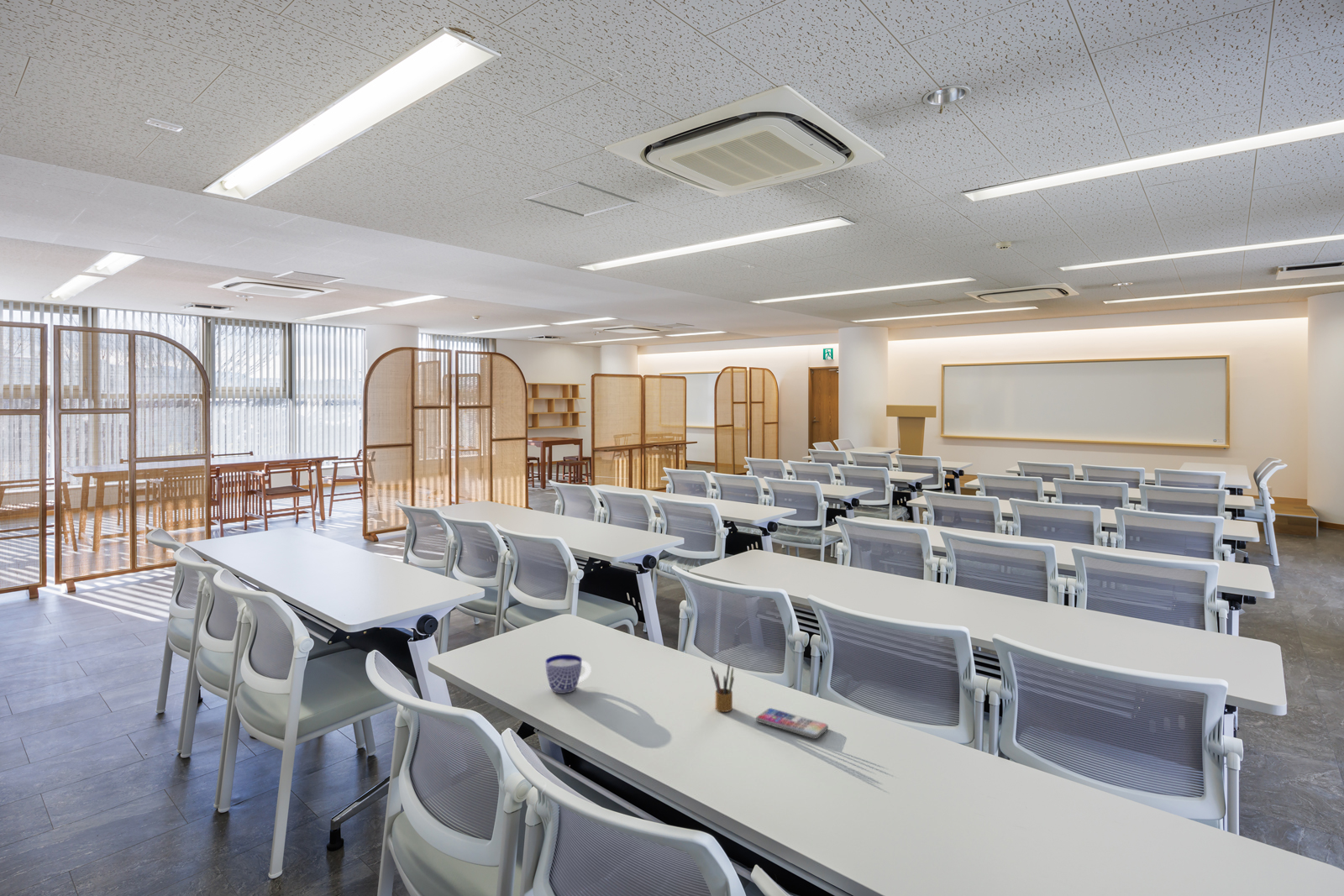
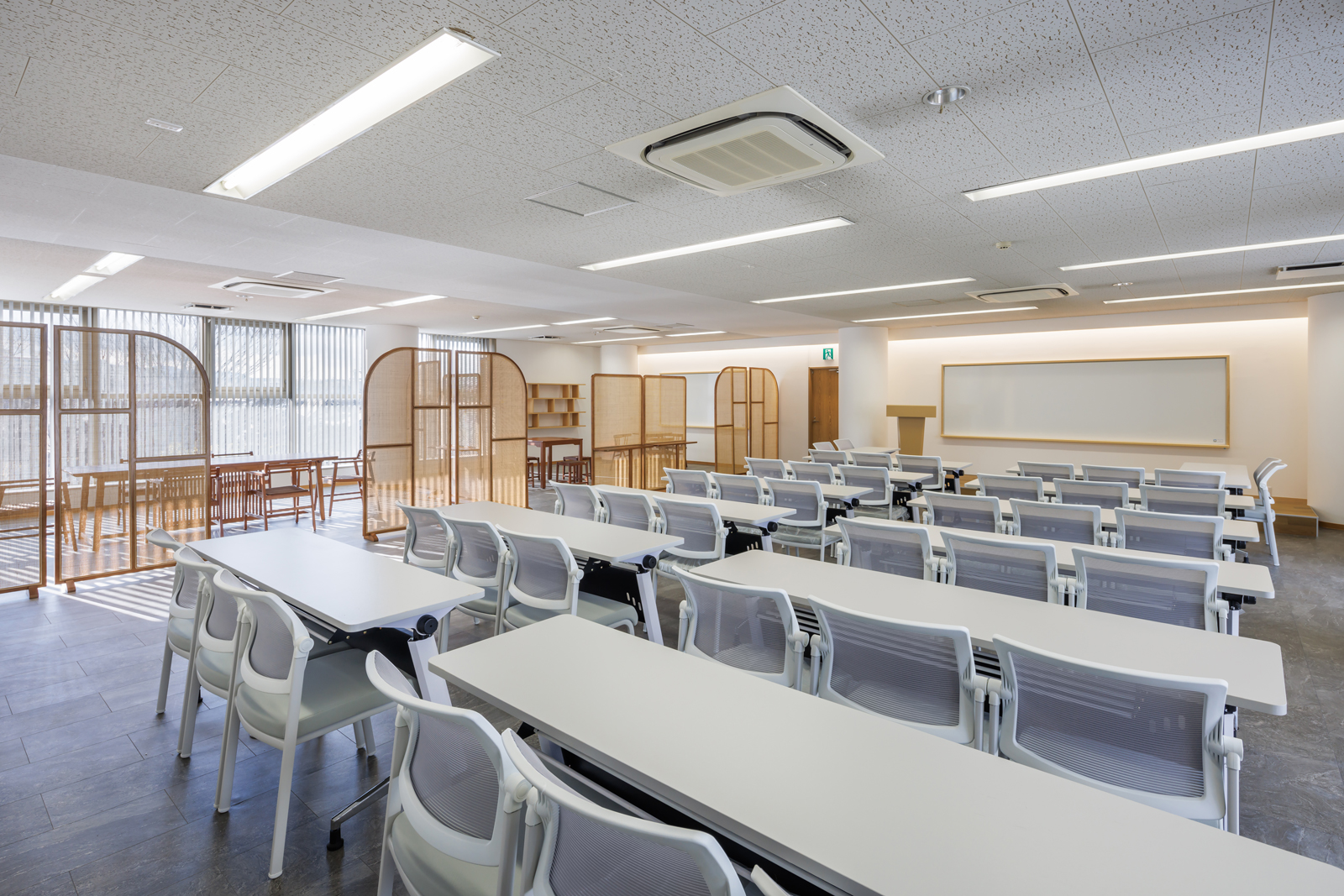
- smartphone [755,707,829,740]
- pencil box [710,663,735,713]
- cup [544,653,592,694]
